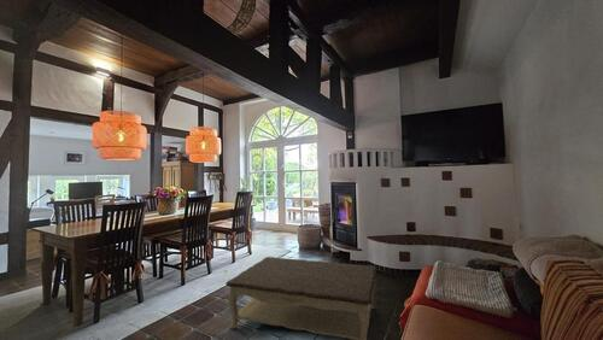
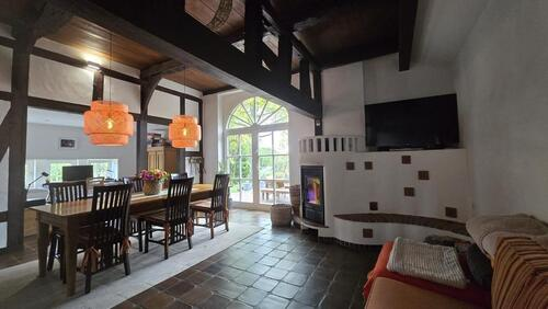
- coffee table [224,256,377,340]
